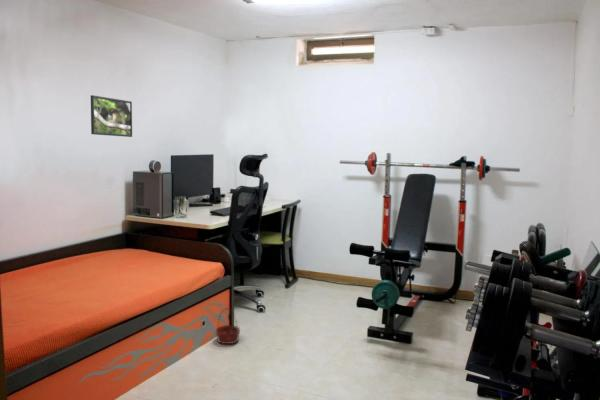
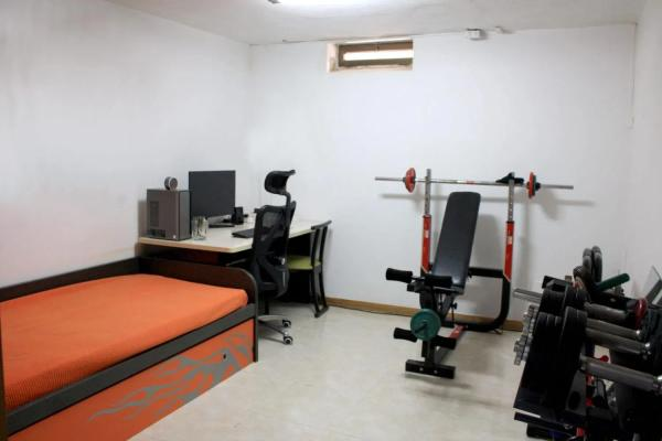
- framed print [90,94,133,138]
- basket [214,307,241,345]
